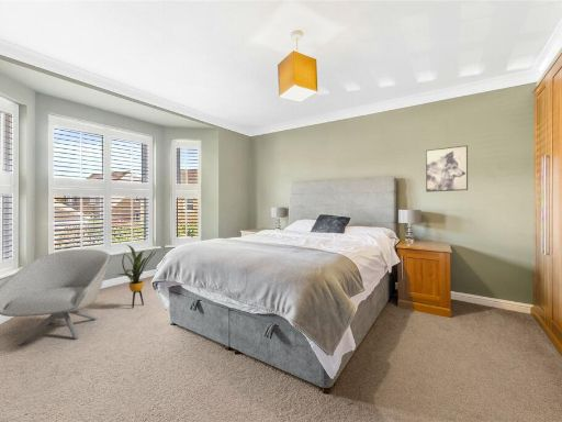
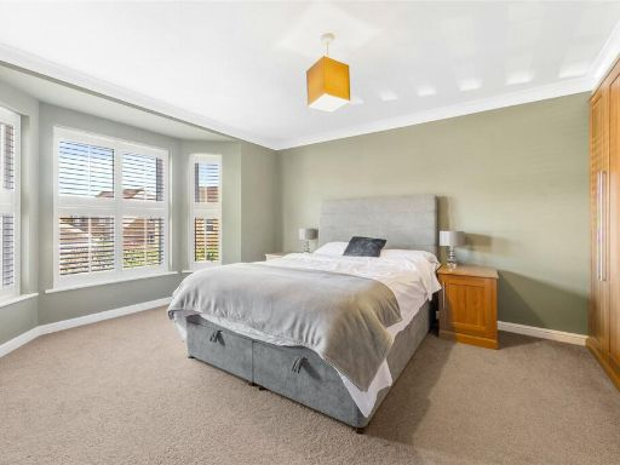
- armchair [0,248,112,346]
- house plant [114,243,160,309]
- wall art [425,144,469,193]
